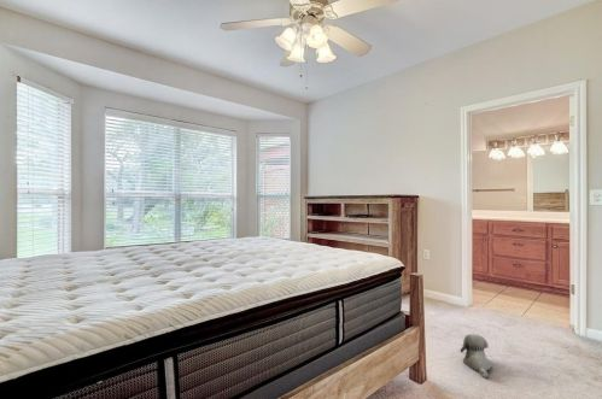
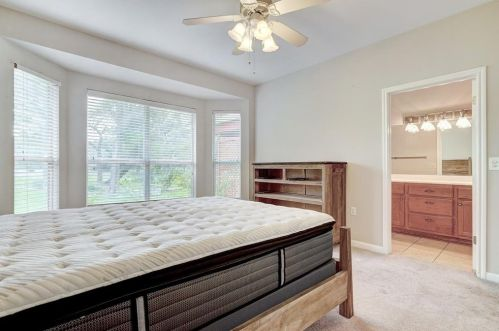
- plush toy [460,333,493,379]
